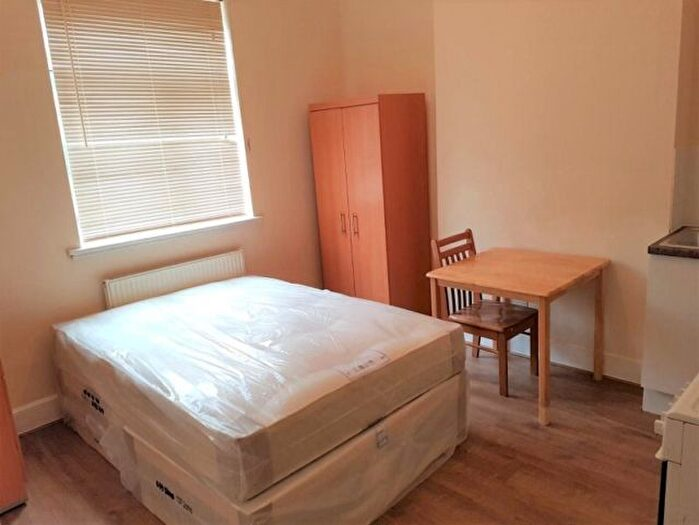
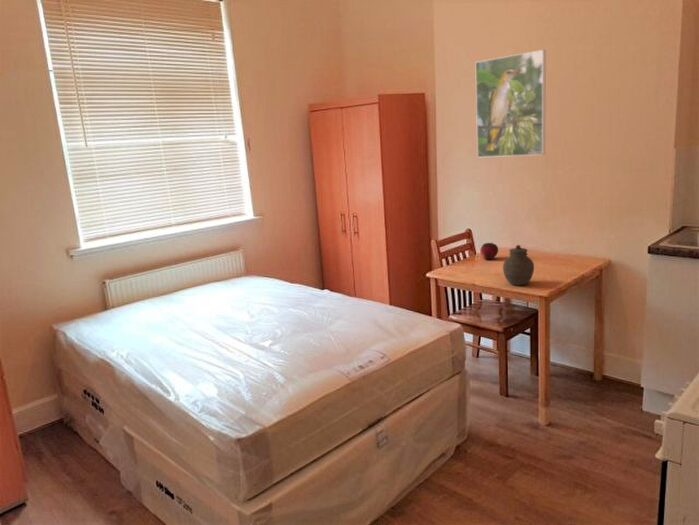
+ fruit [479,242,499,261]
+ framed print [474,49,547,158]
+ jar [502,244,535,287]
